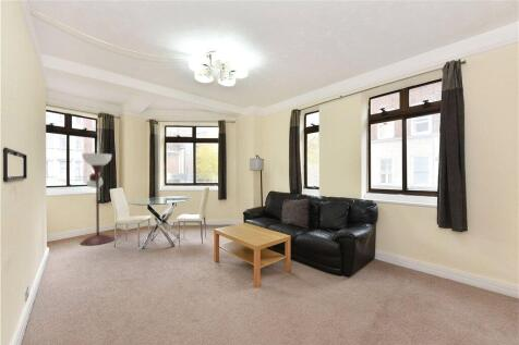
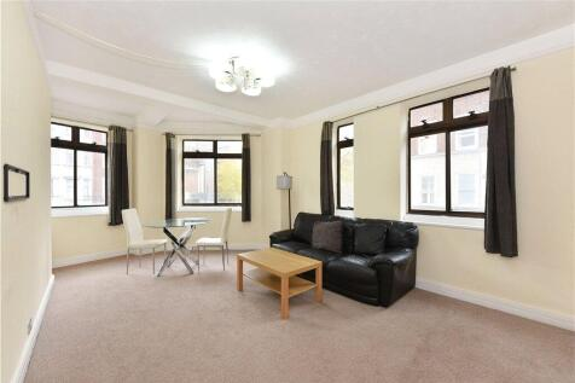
- floor lamp [79,152,116,246]
